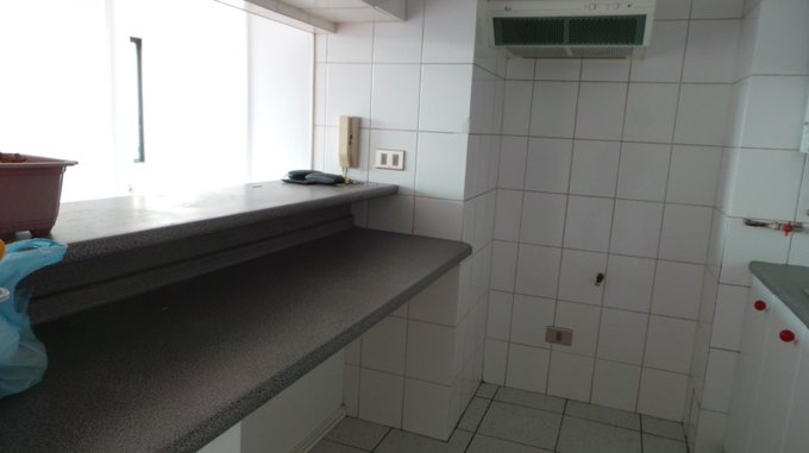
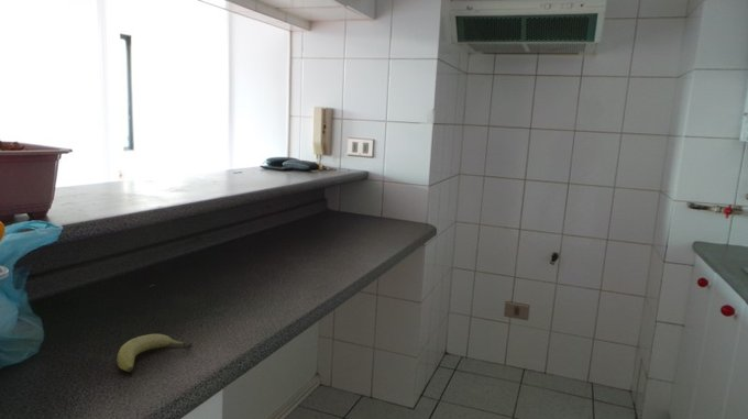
+ fruit [116,333,193,373]
